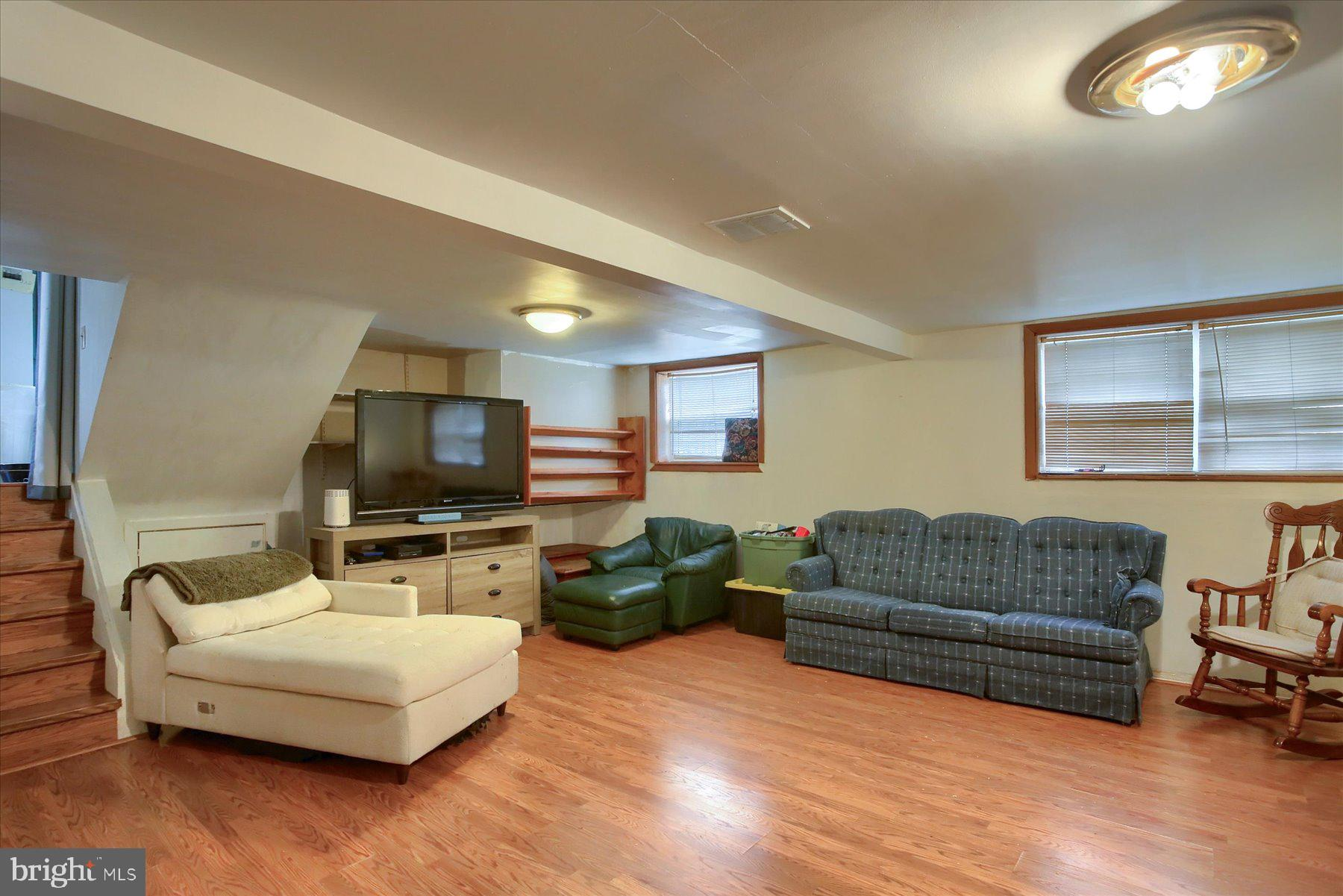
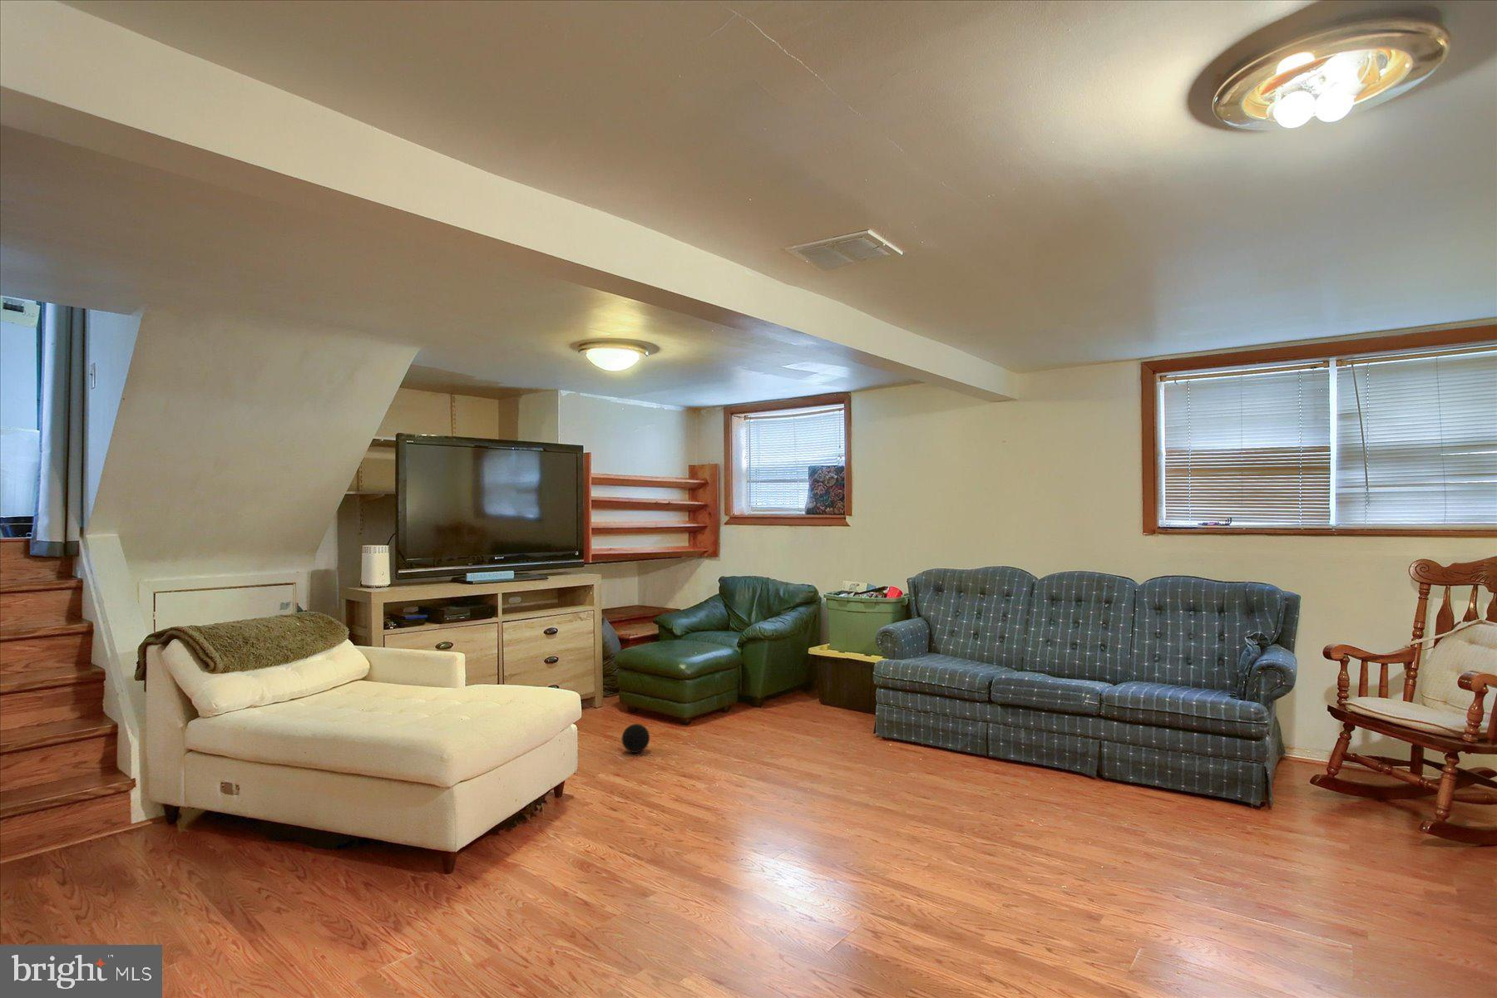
+ decorative ball [621,723,650,754]
